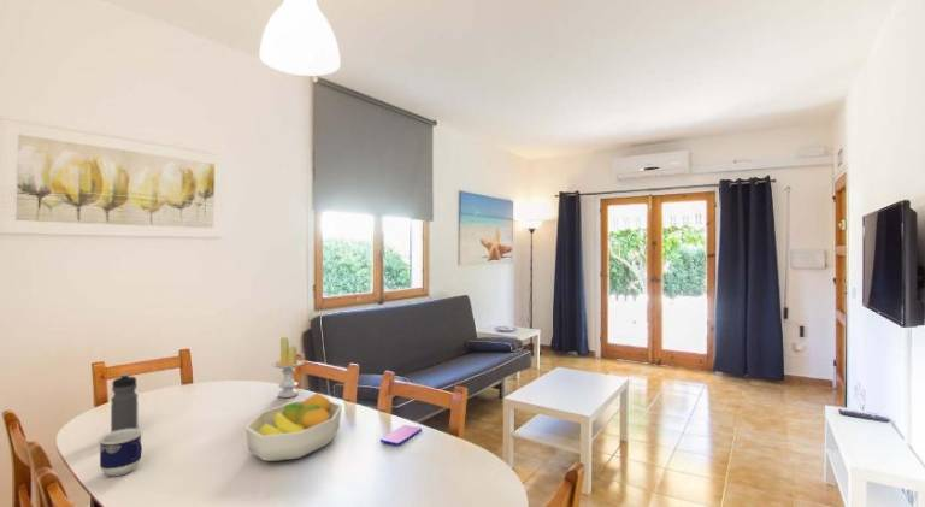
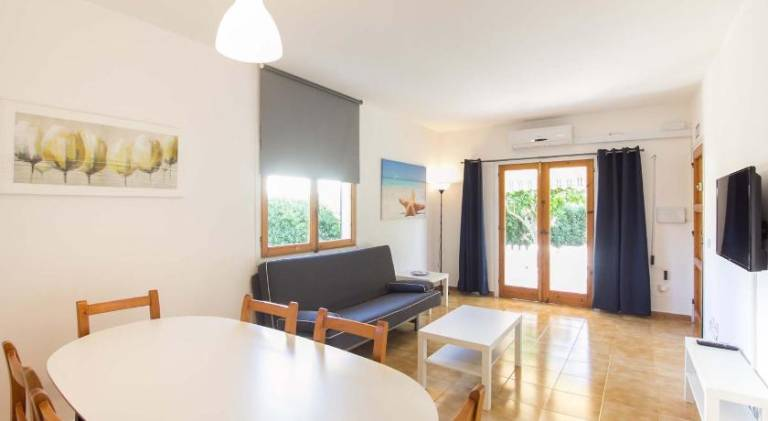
- fruit bowl [243,391,343,462]
- cup [98,428,143,477]
- water bottle [110,372,139,432]
- smartphone [379,424,423,447]
- candle [271,336,305,399]
